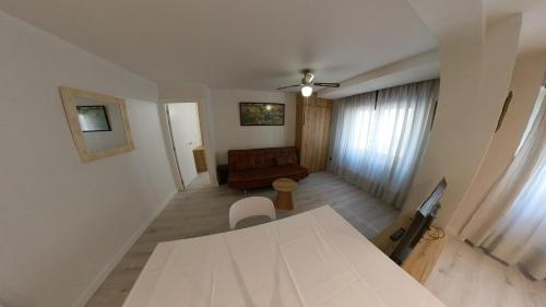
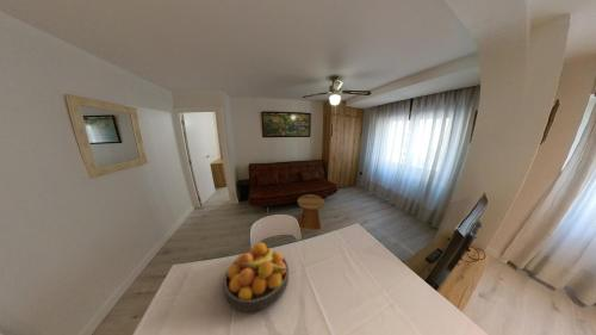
+ fruit bowl [223,241,290,312]
